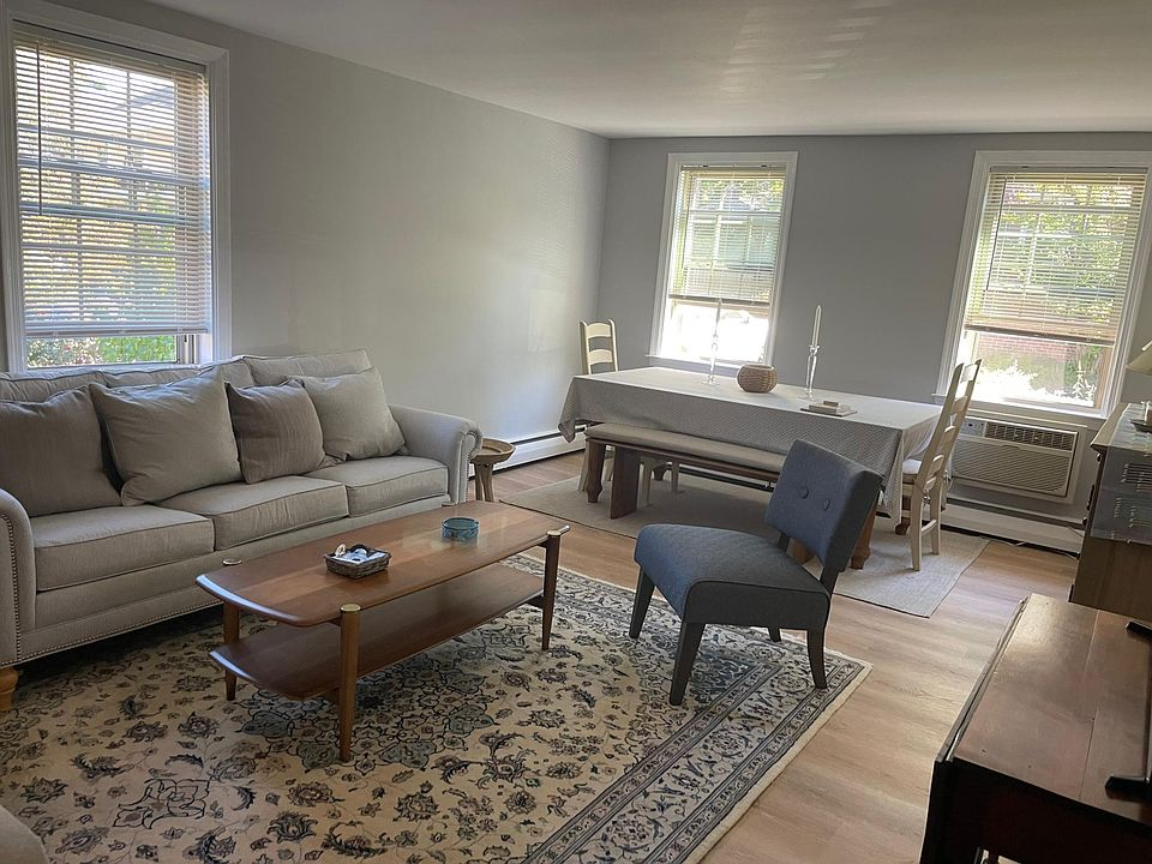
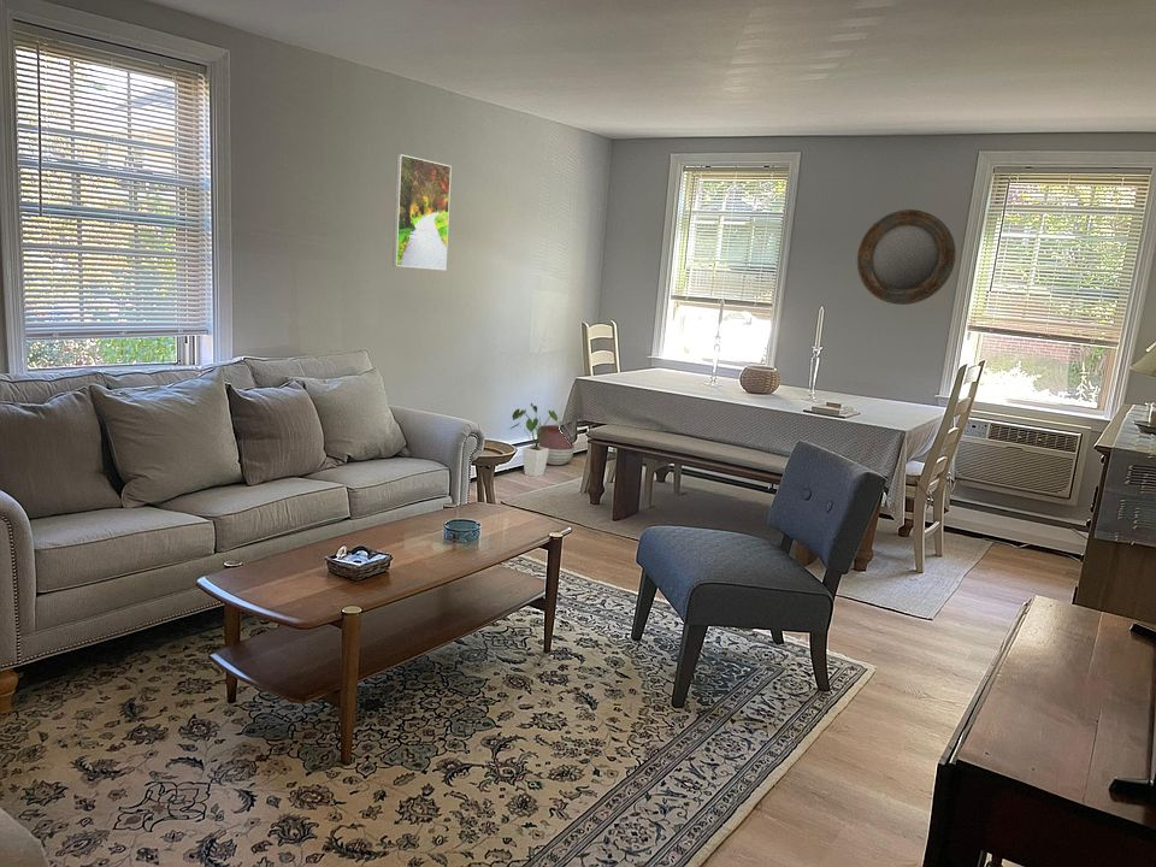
+ house plant [508,402,562,478]
+ planter [538,424,576,466]
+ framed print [391,153,453,271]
+ home mirror [856,208,957,306]
